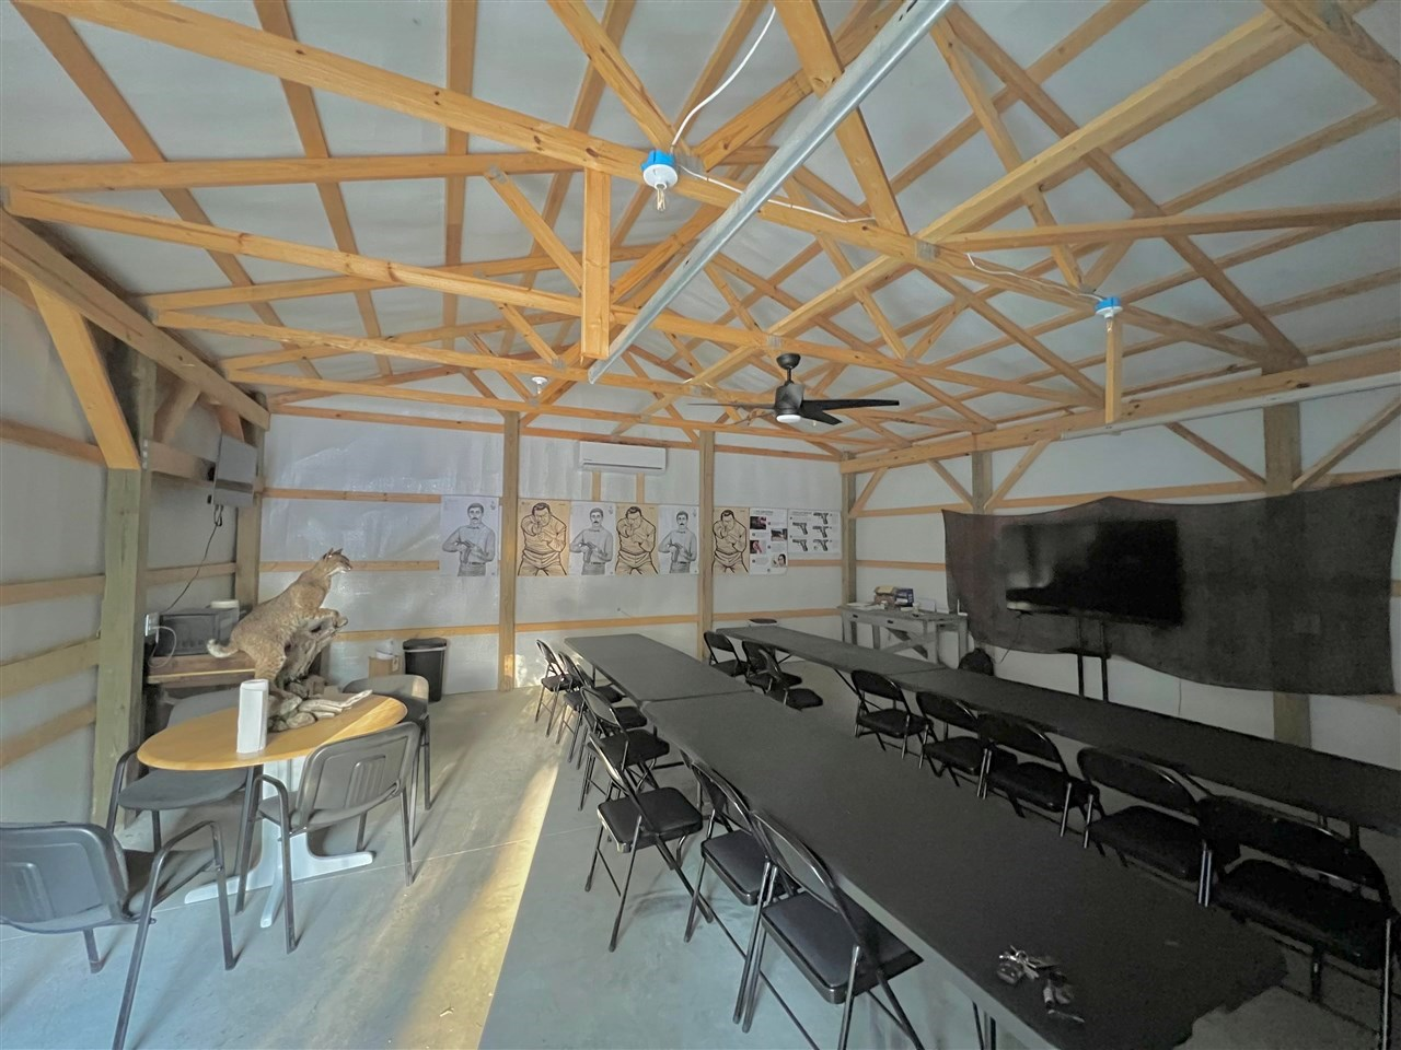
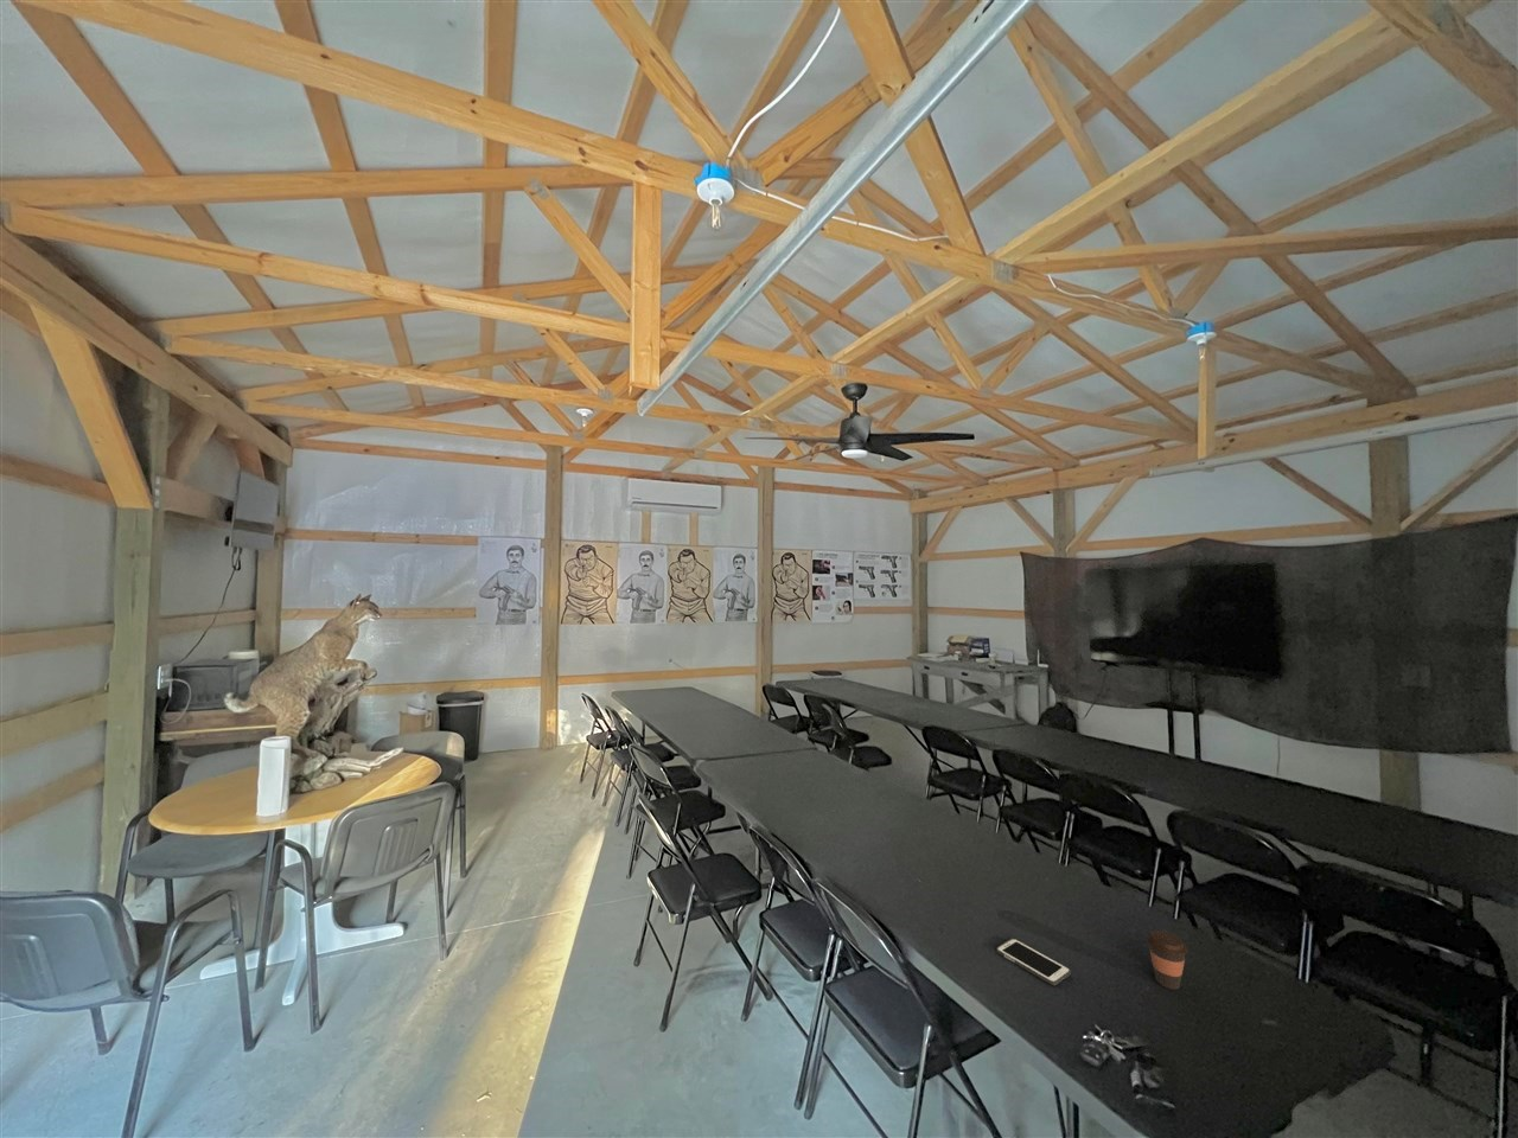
+ coffee cup [1144,929,1189,991]
+ cell phone [994,937,1072,986]
